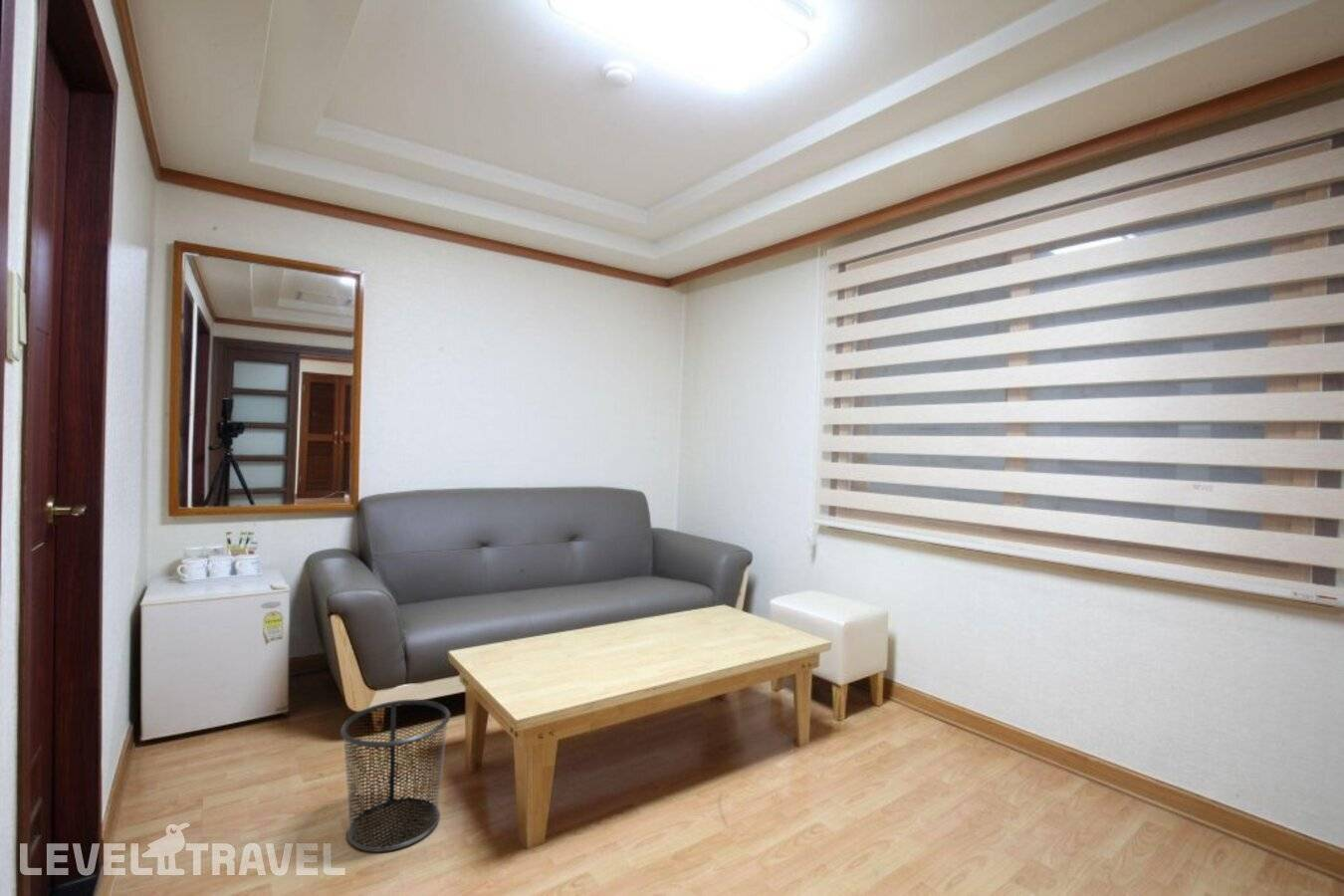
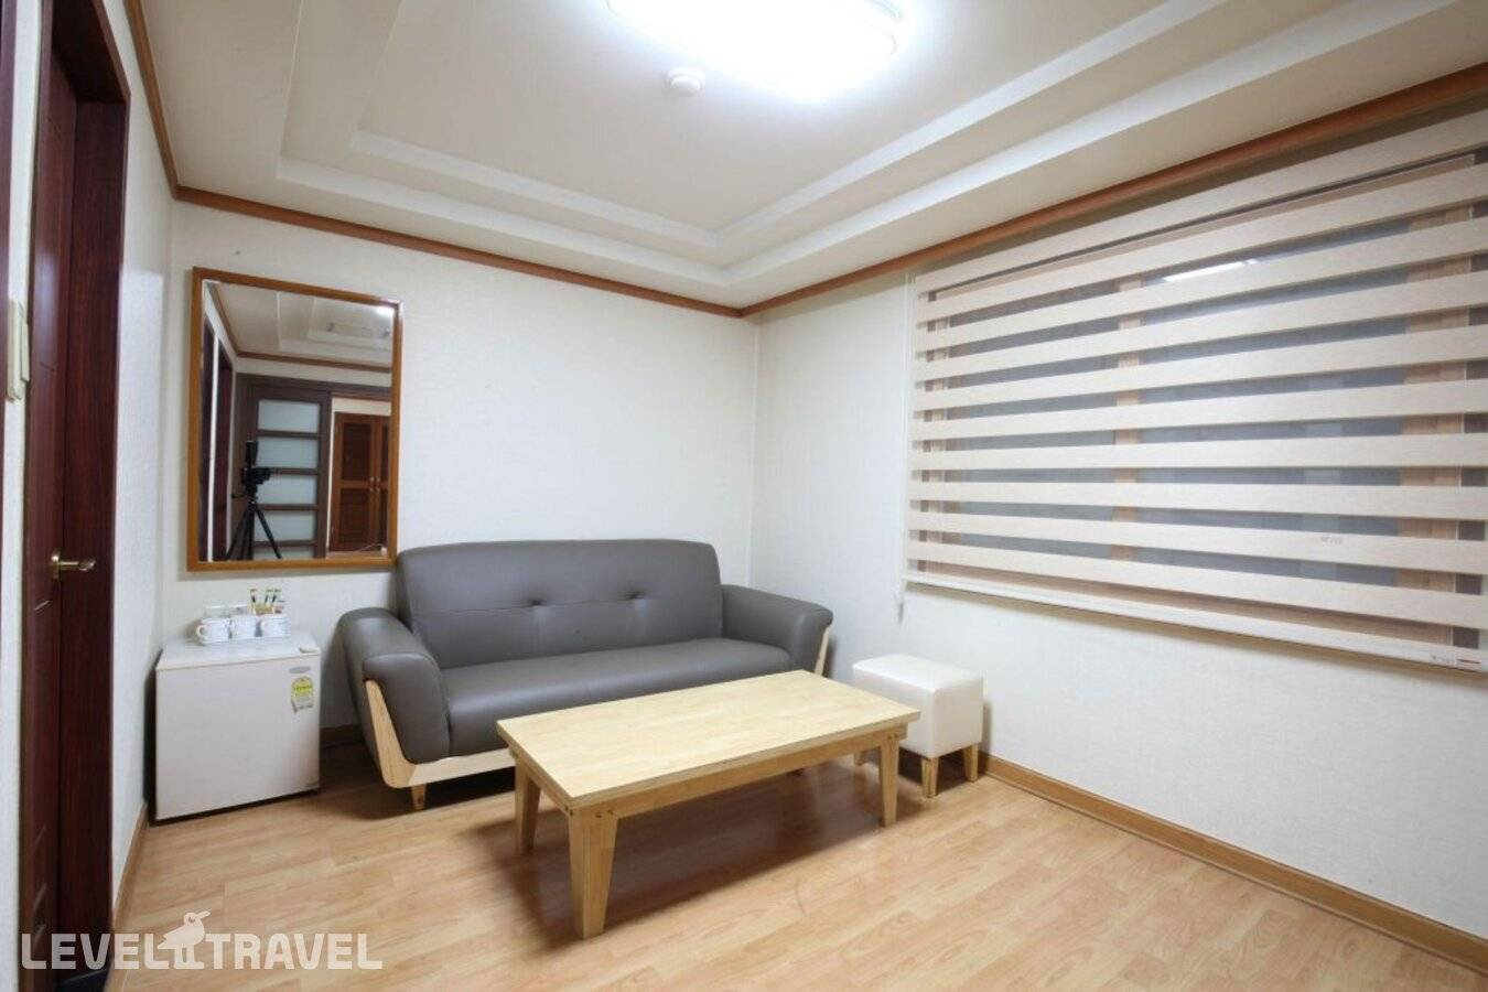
- waste bin [339,698,451,853]
